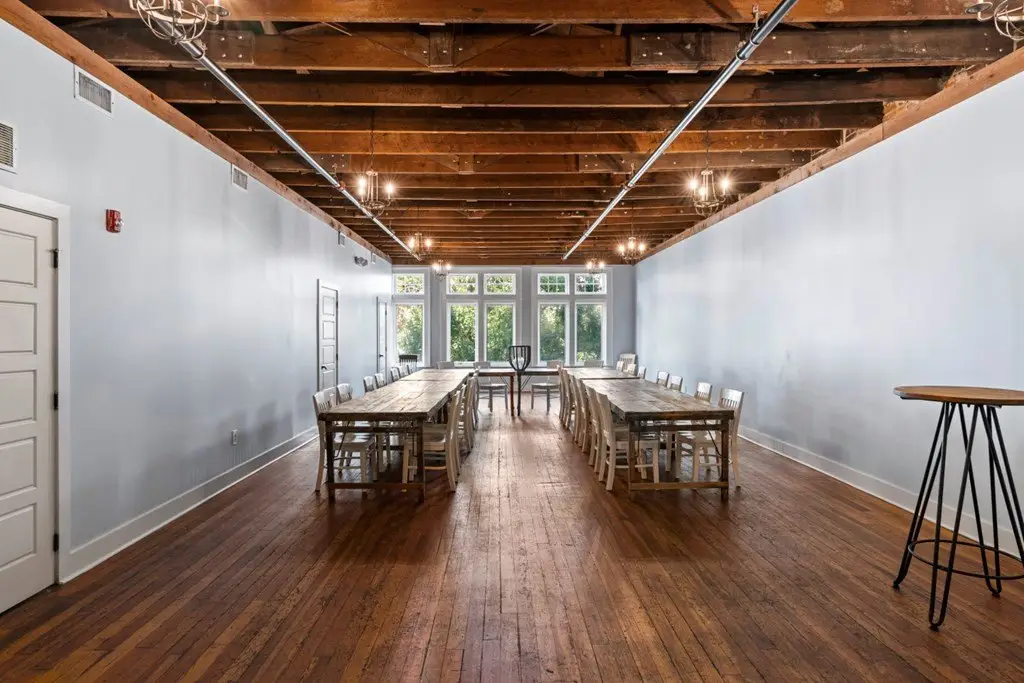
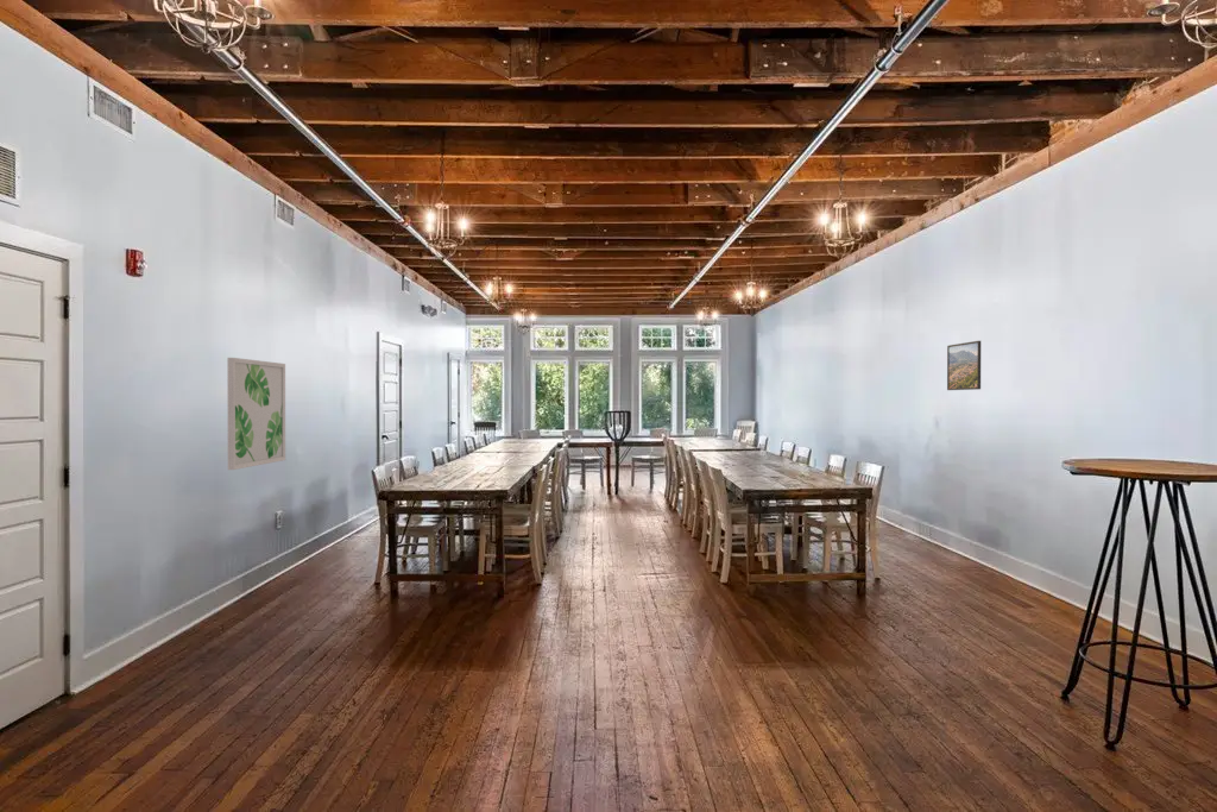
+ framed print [946,340,982,391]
+ wall art [226,357,286,471]
